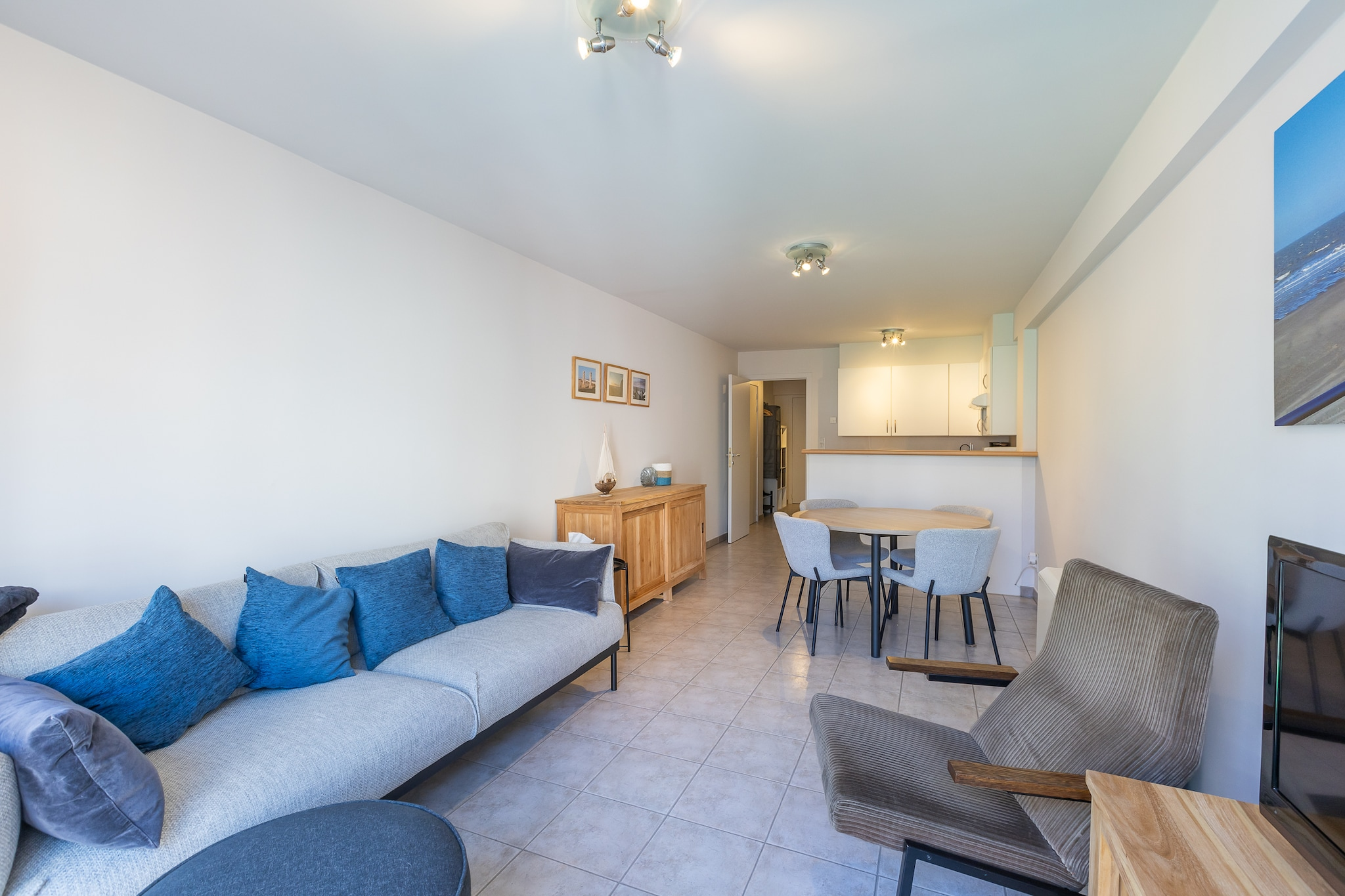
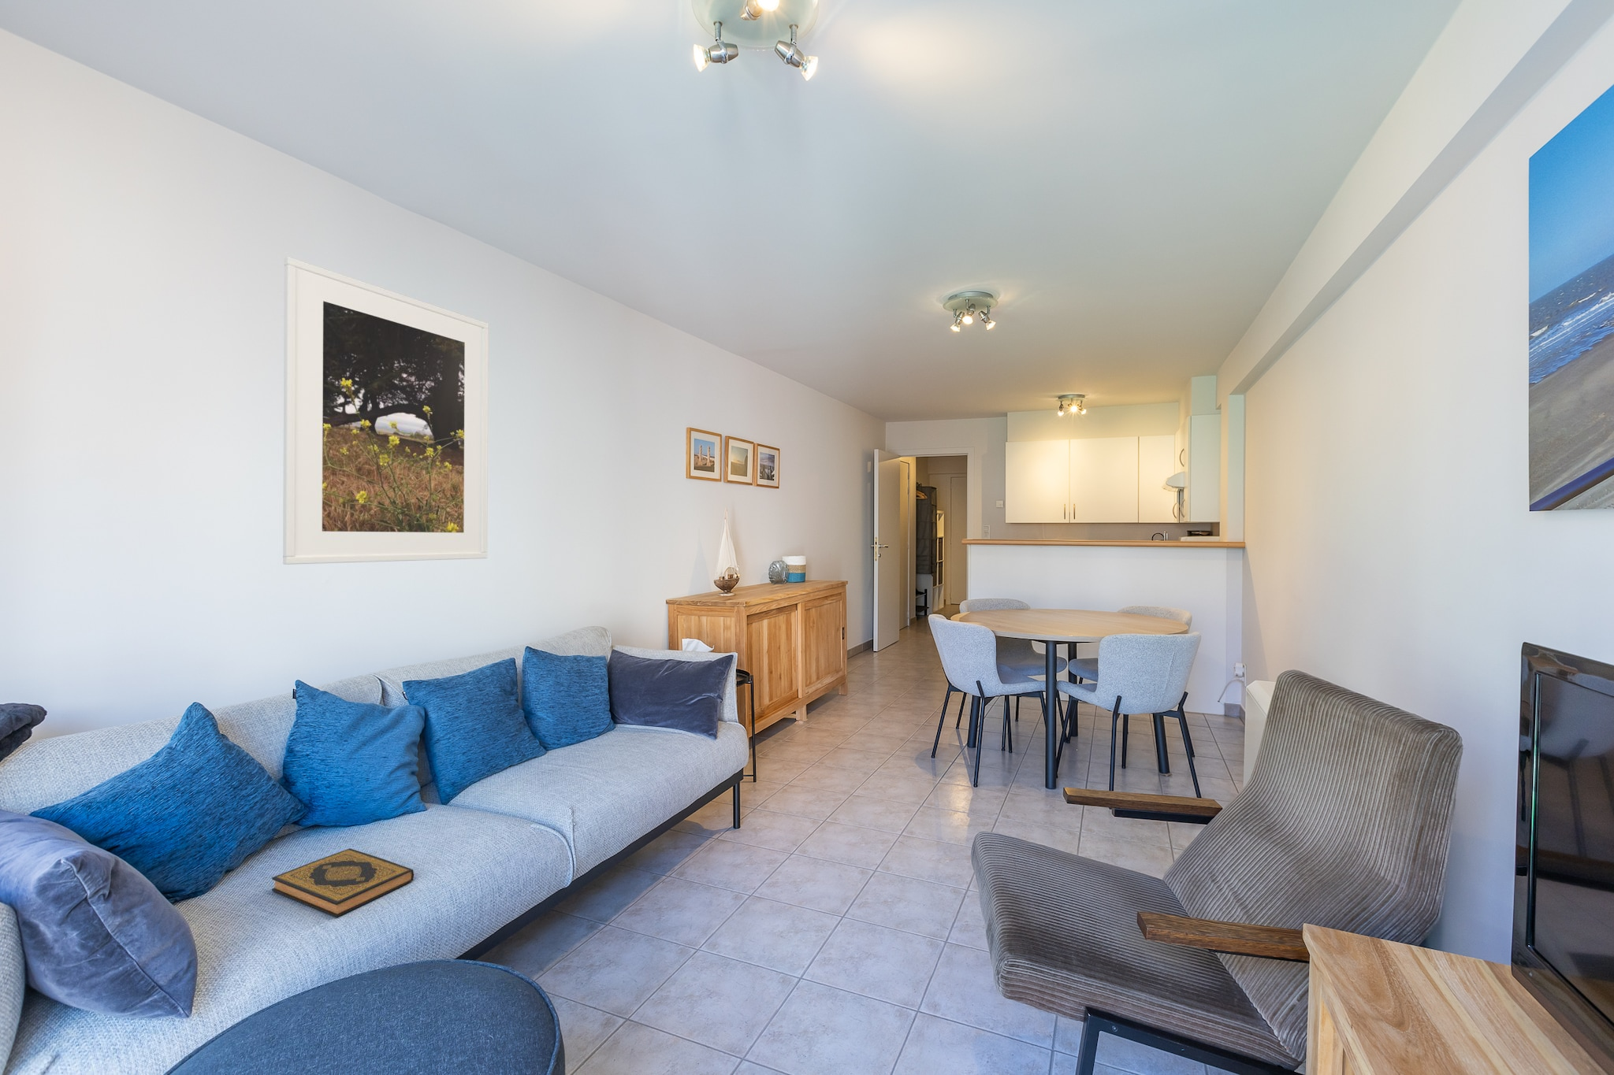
+ hardback book [271,847,414,918]
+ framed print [282,256,490,565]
